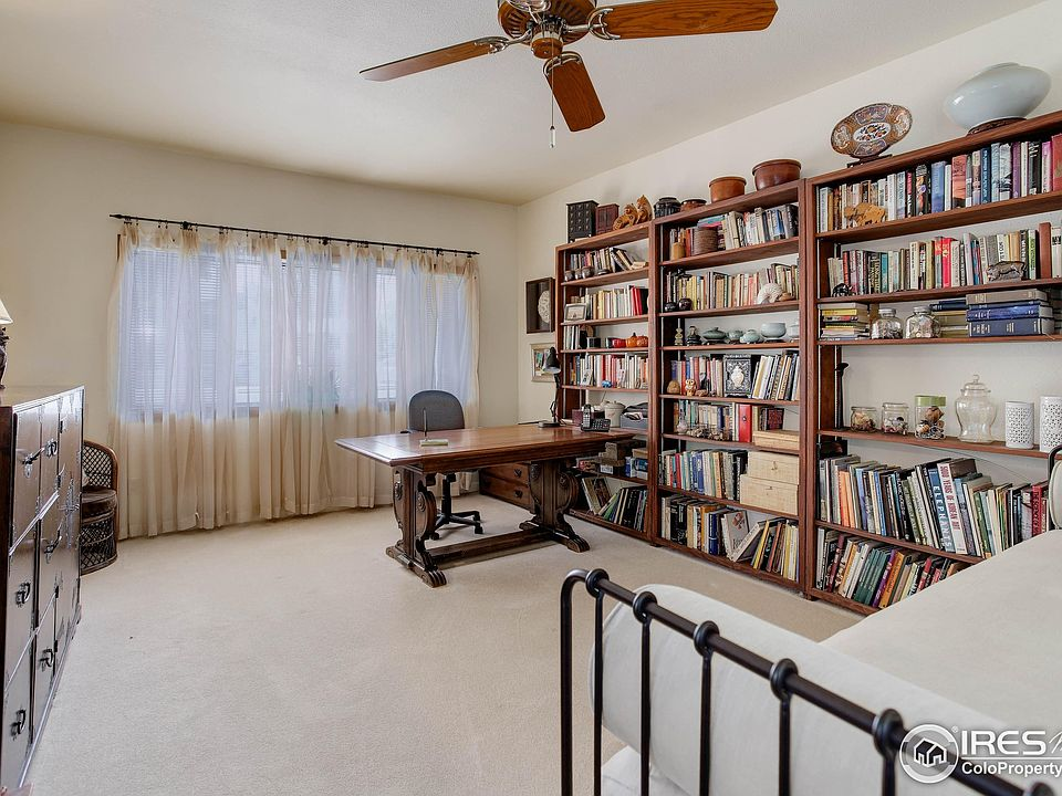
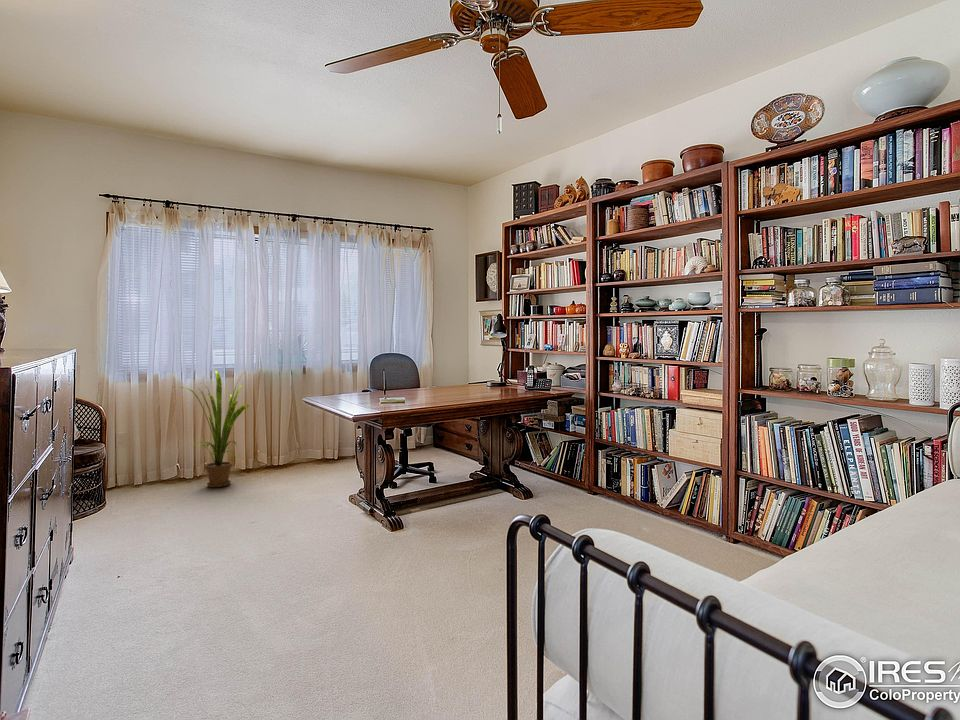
+ house plant [179,370,251,488]
